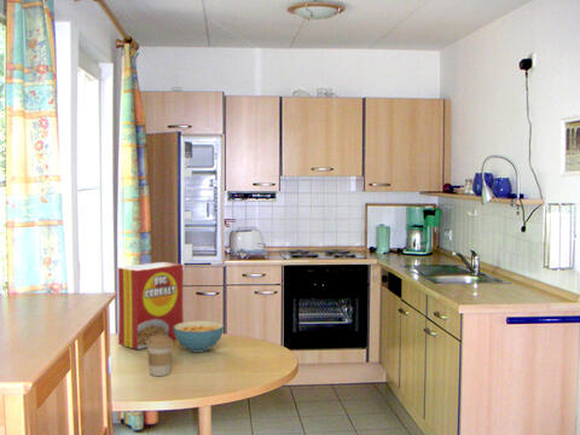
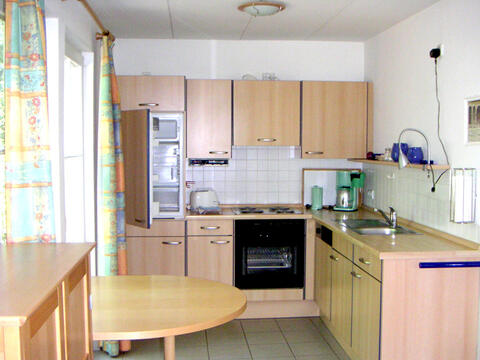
- coffee cup [146,335,174,377]
- cereal box [117,261,185,350]
- cereal bowl [173,320,225,353]
